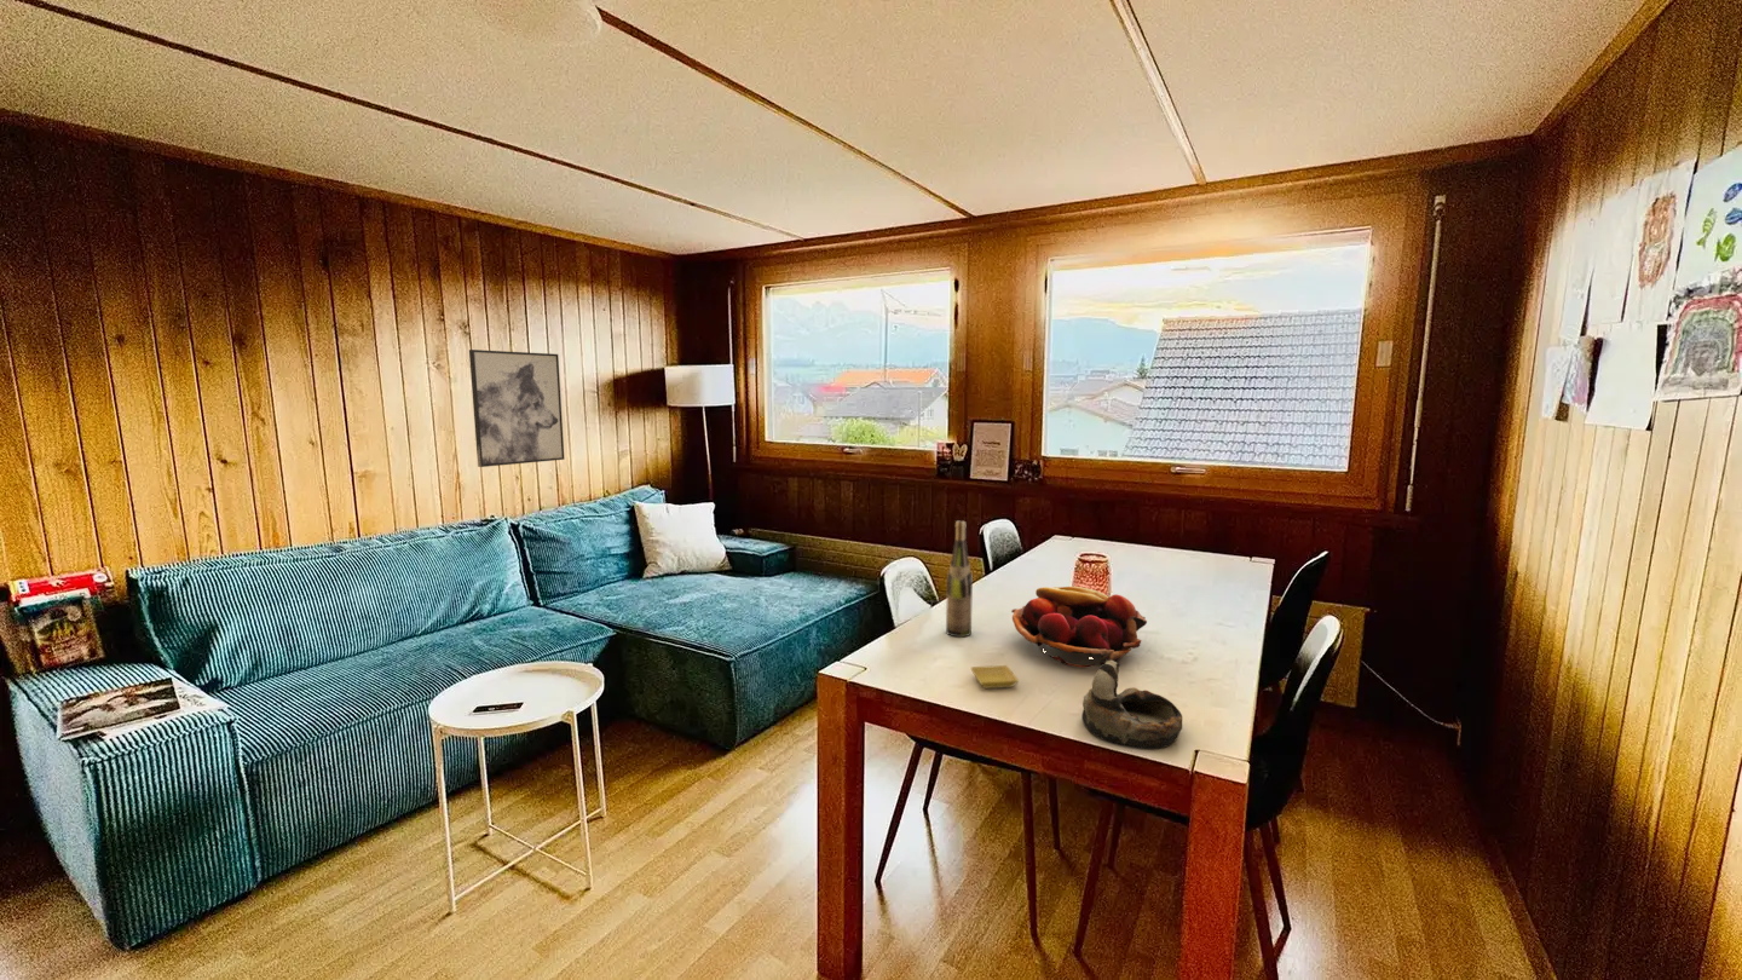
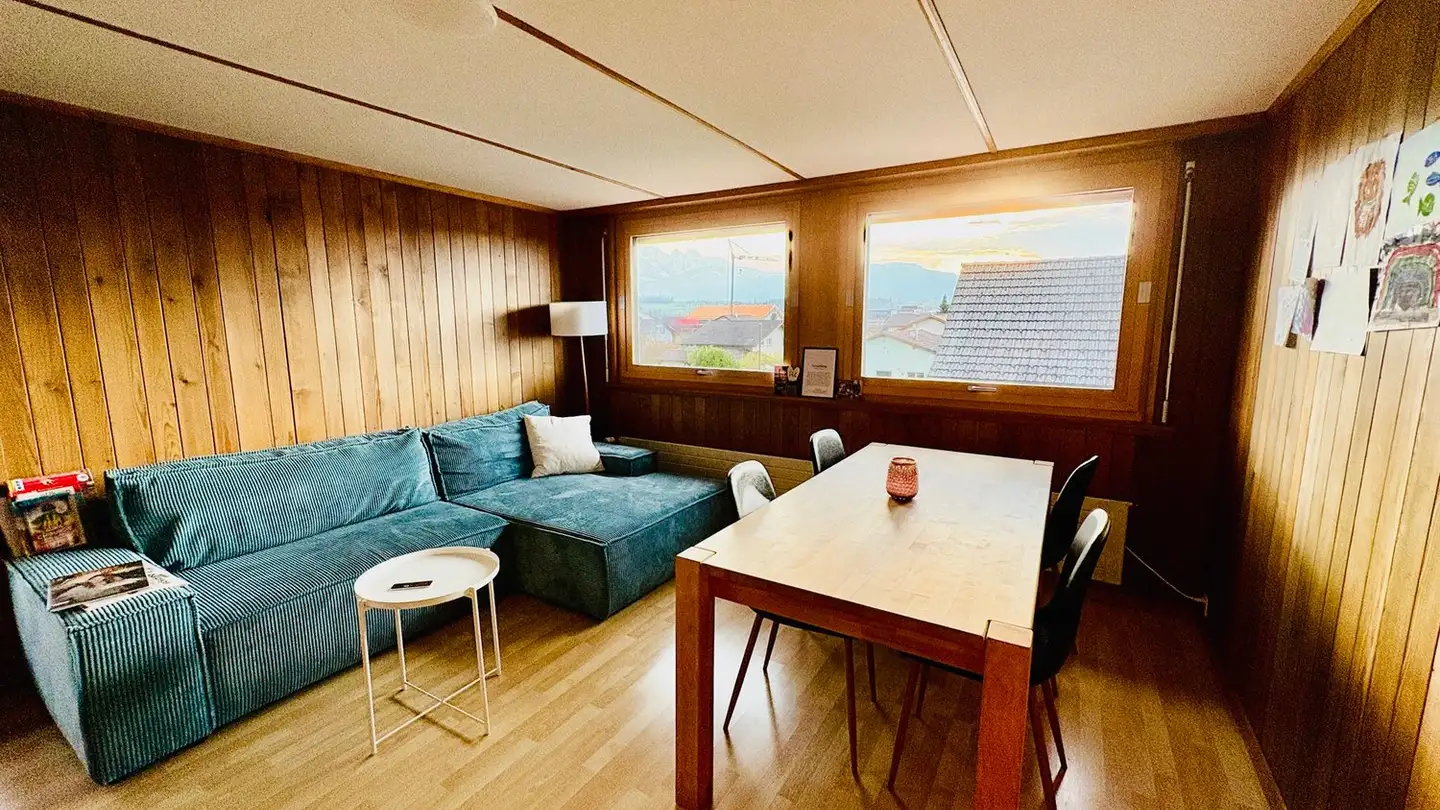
- bowl [1081,659,1183,750]
- saucer [969,664,1020,690]
- wine bottle [945,520,974,638]
- fruit basket [1010,586,1148,669]
- wall art [468,348,566,468]
